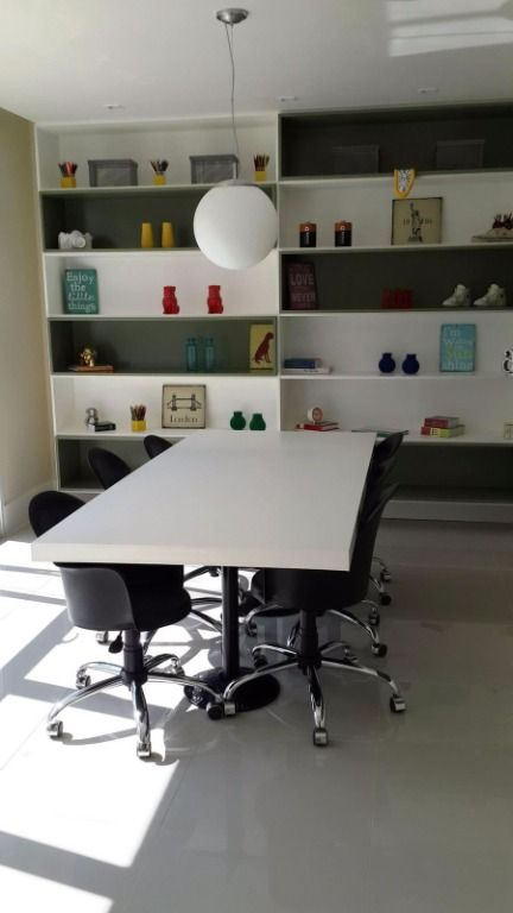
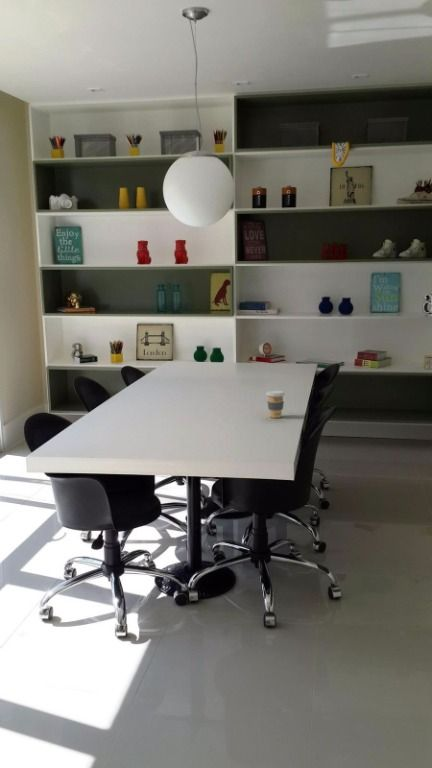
+ coffee cup [265,390,286,419]
